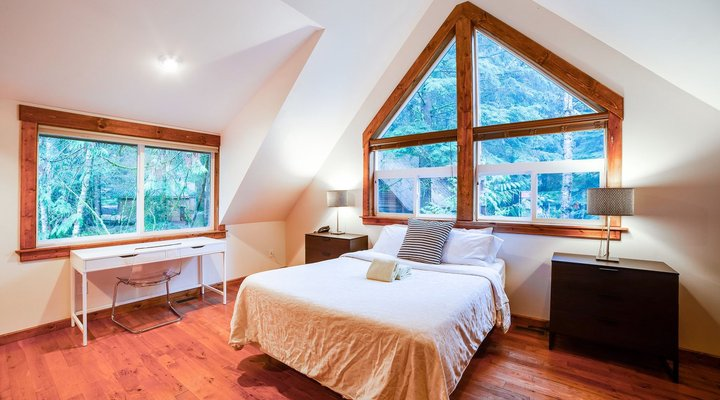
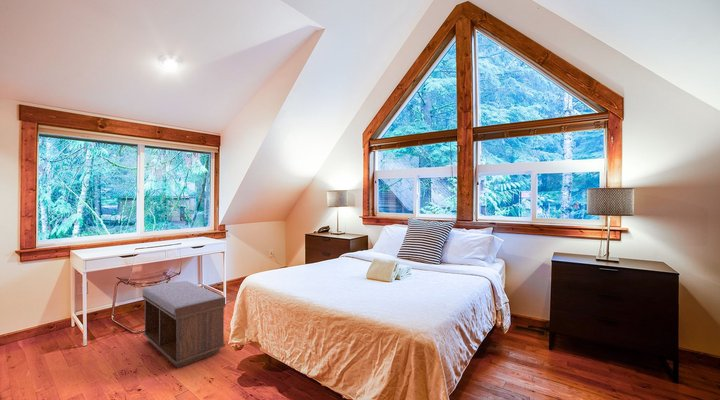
+ bench [142,280,226,369]
